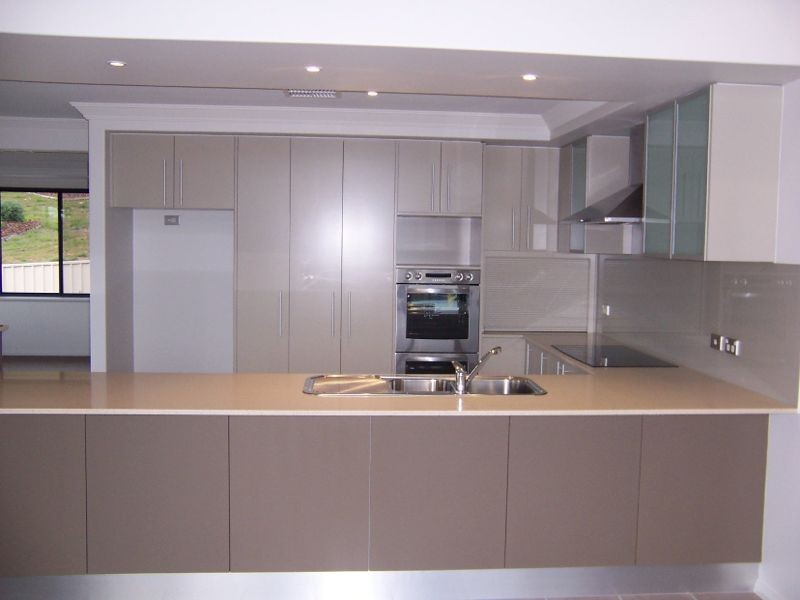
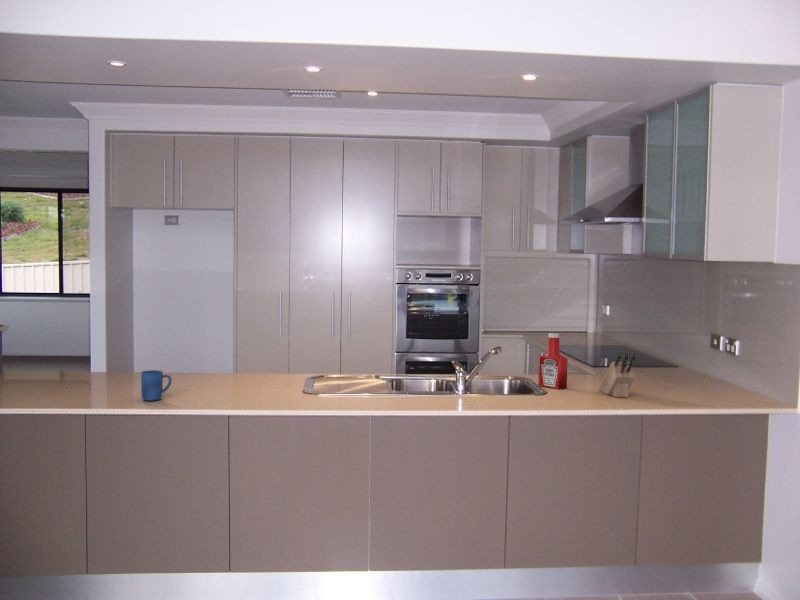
+ soap bottle [538,332,569,390]
+ knife block [597,351,638,398]
+ mug [140,369,173,402]
